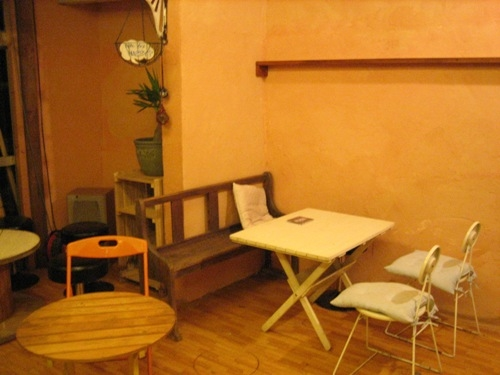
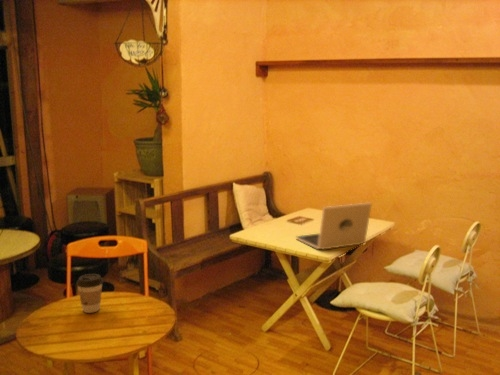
+ coffee cup [75,273,104,314]
+ laptop [295,202,373,251]
